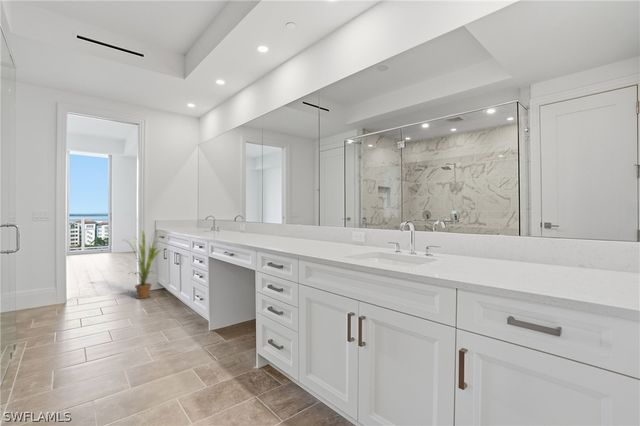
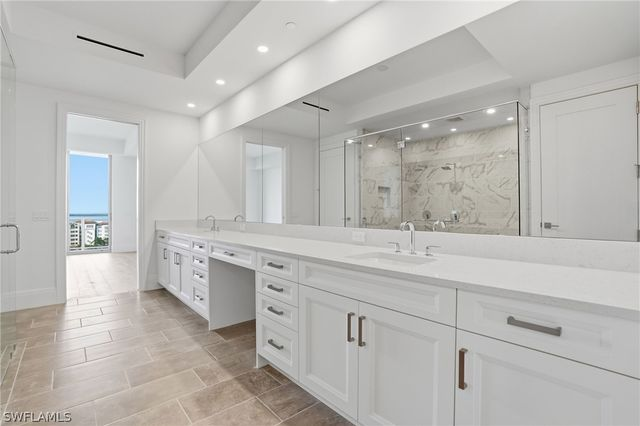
- house plant [123,228,163,300]
